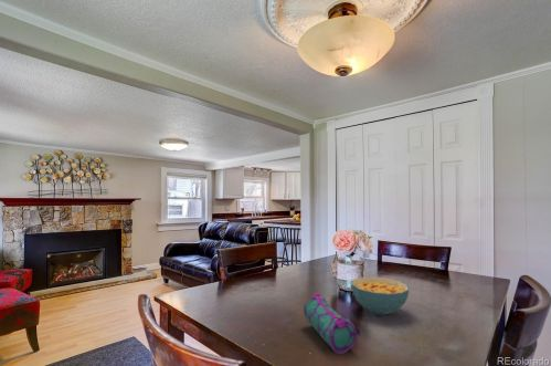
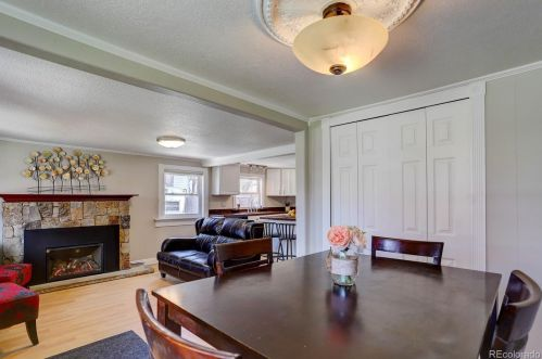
- cereal bowl [350,275,410,316]
- pencil case [303,292,361,356]
